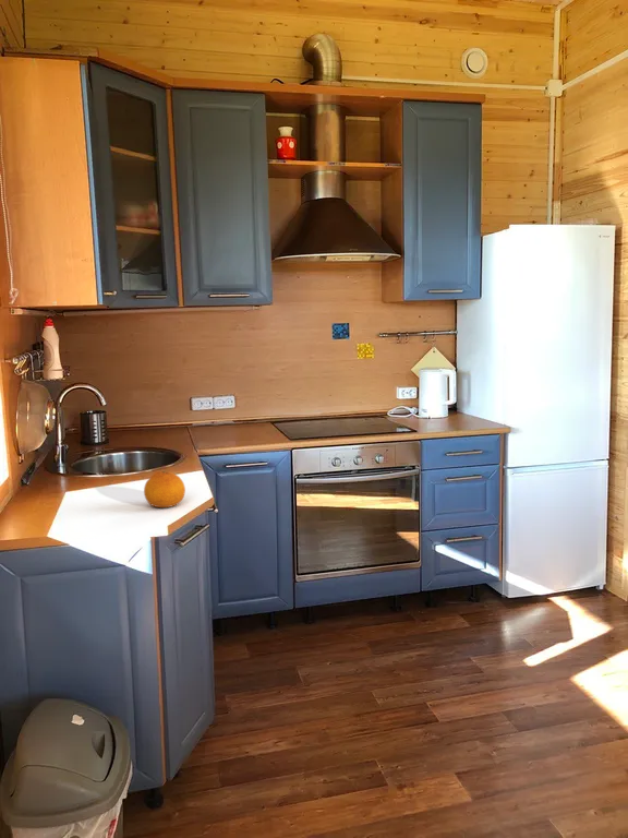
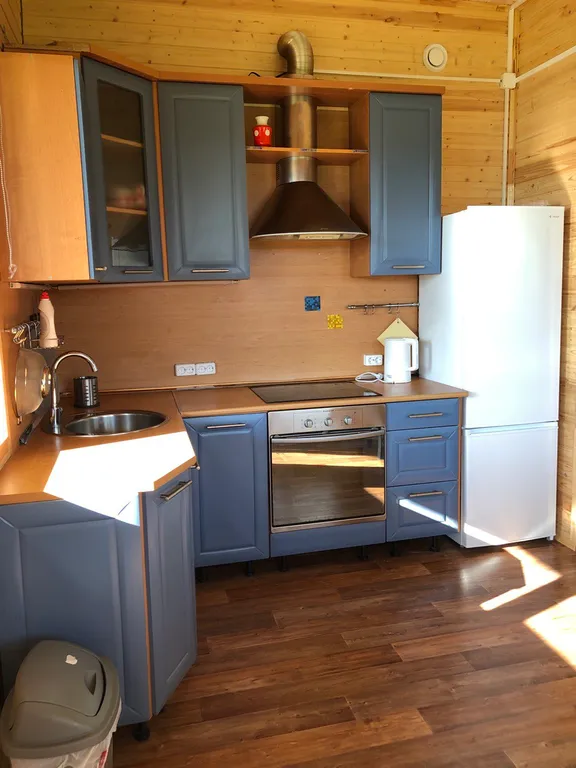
- fruit [143,470,186,508]
